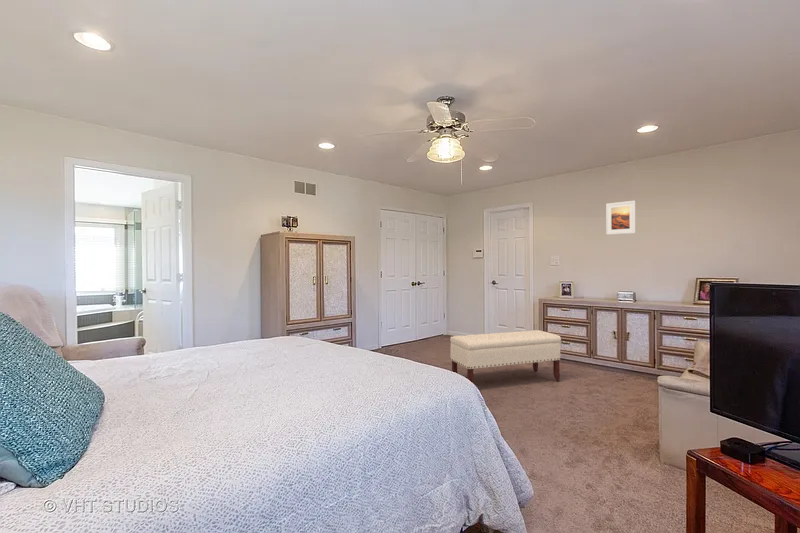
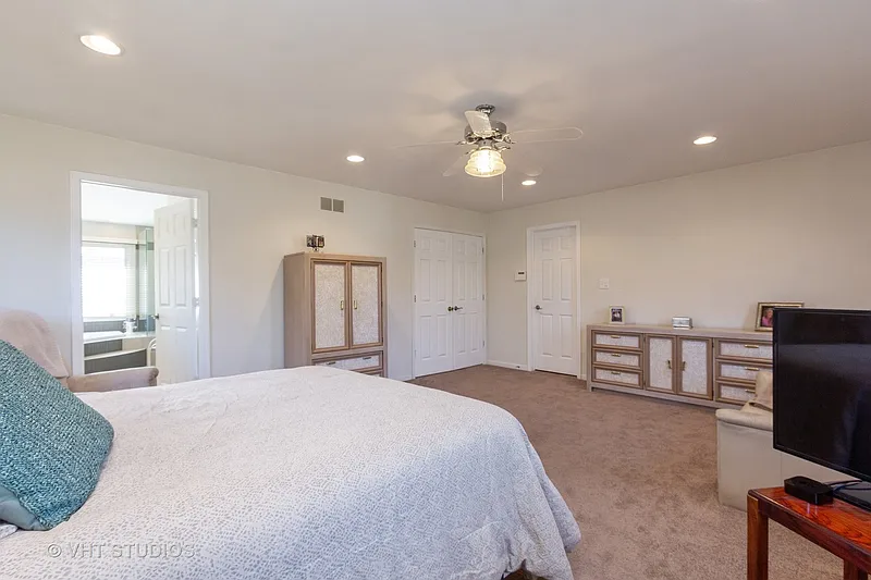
- bench [449,329,562,383]
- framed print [605,200,636,236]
